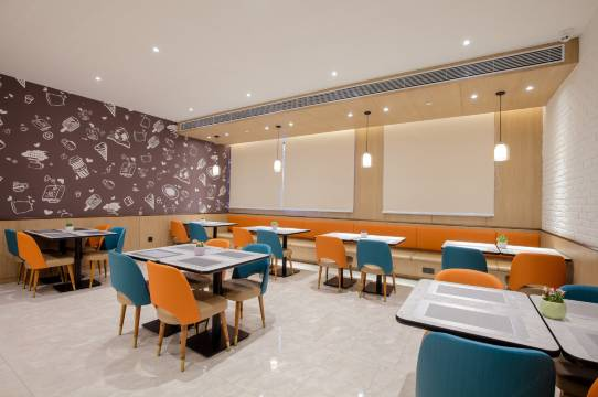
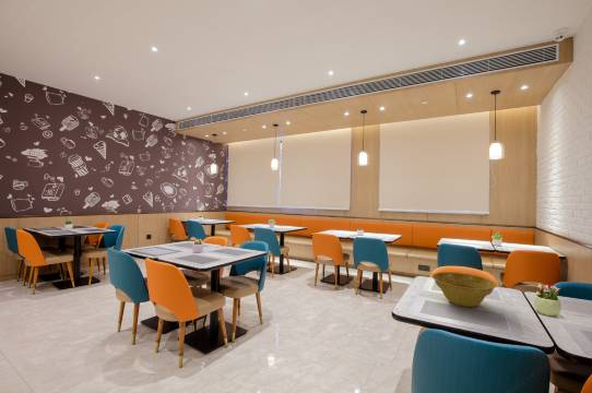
+ planter bowl [431,271,498,308]
